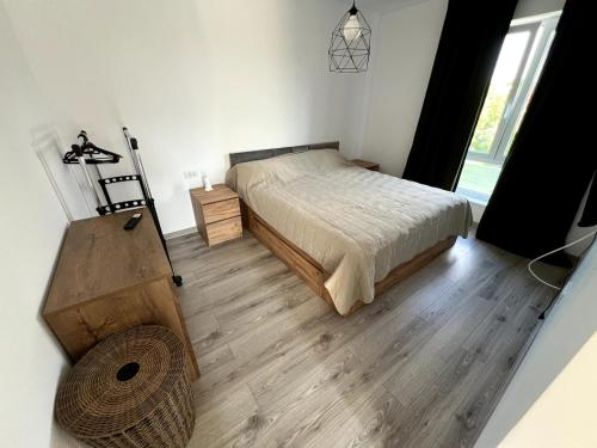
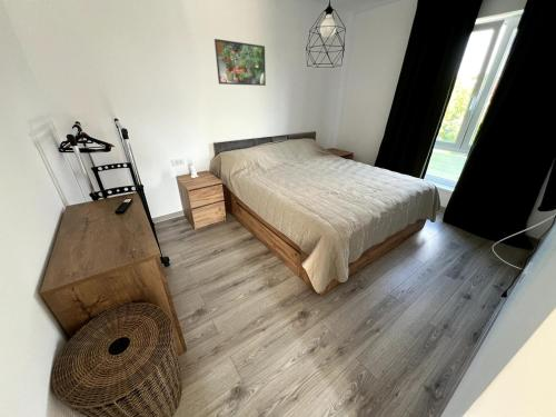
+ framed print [214,38,267,87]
